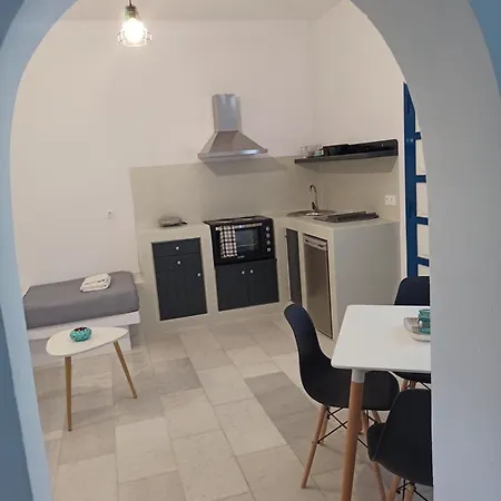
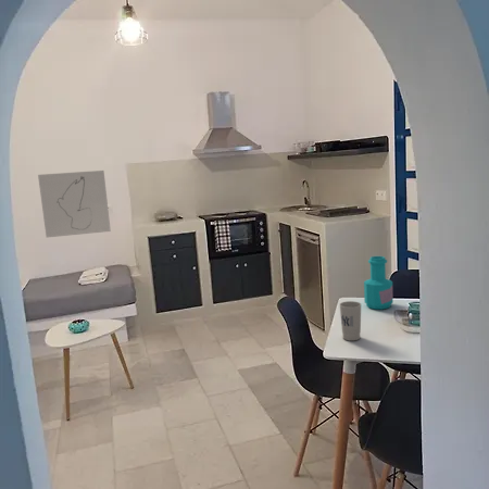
+ bottle [363,255,394,310]
+ wall art [37,170,112,238]
+ cup [339,300,362,341]
